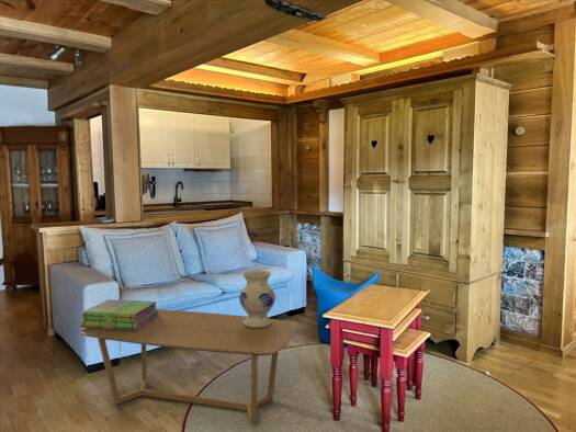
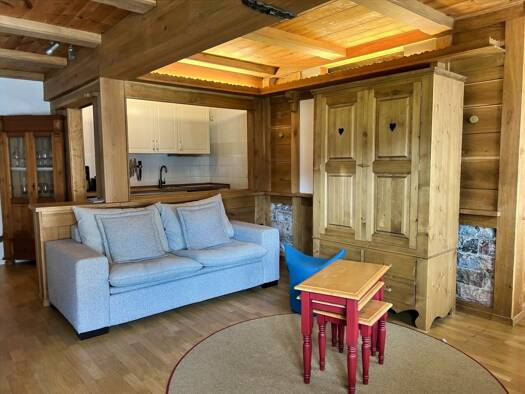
- vase [238,269,276,328]
- coffee table [80,308,300,428]
- stack of books [79,298,160,330]
